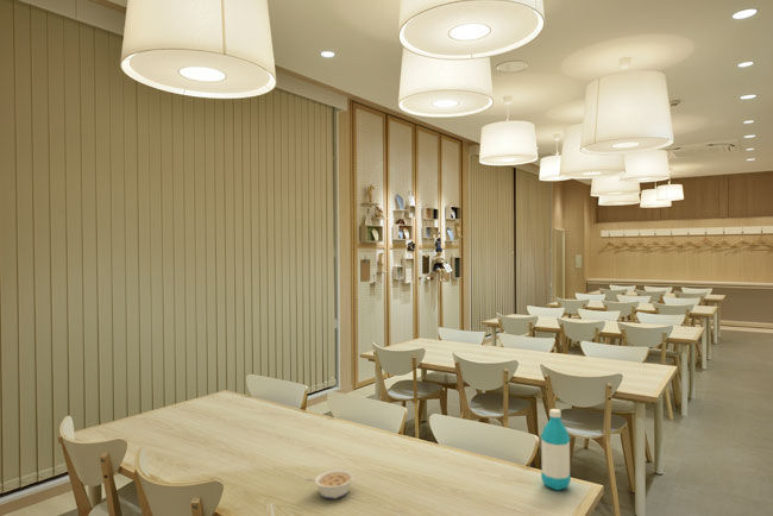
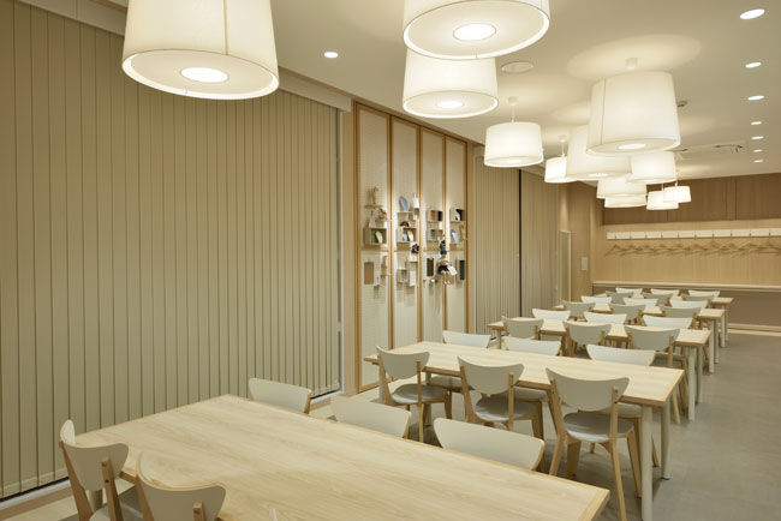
- legume [304,468,356,501]
- water bottle [540,408,572,491]
